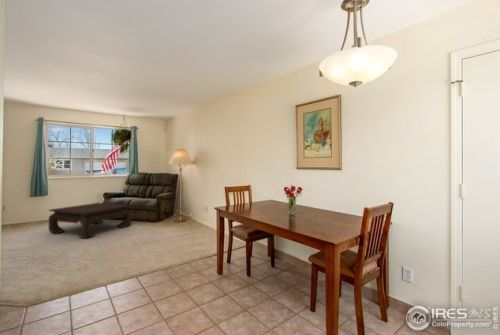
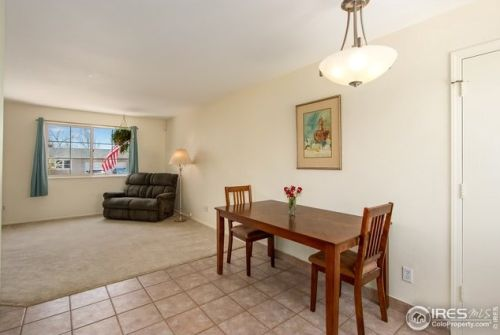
- coffee table [48,202,132,239]
